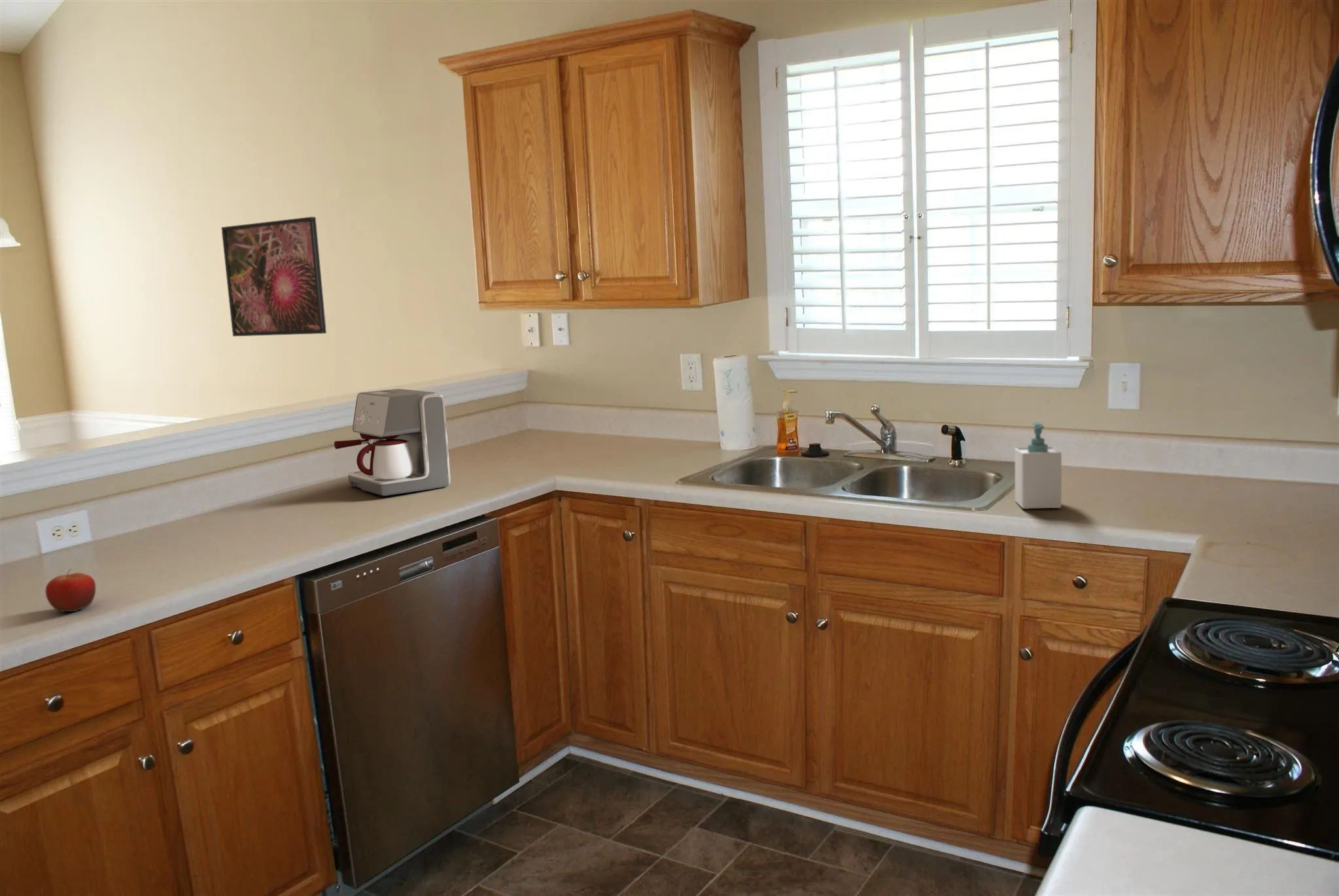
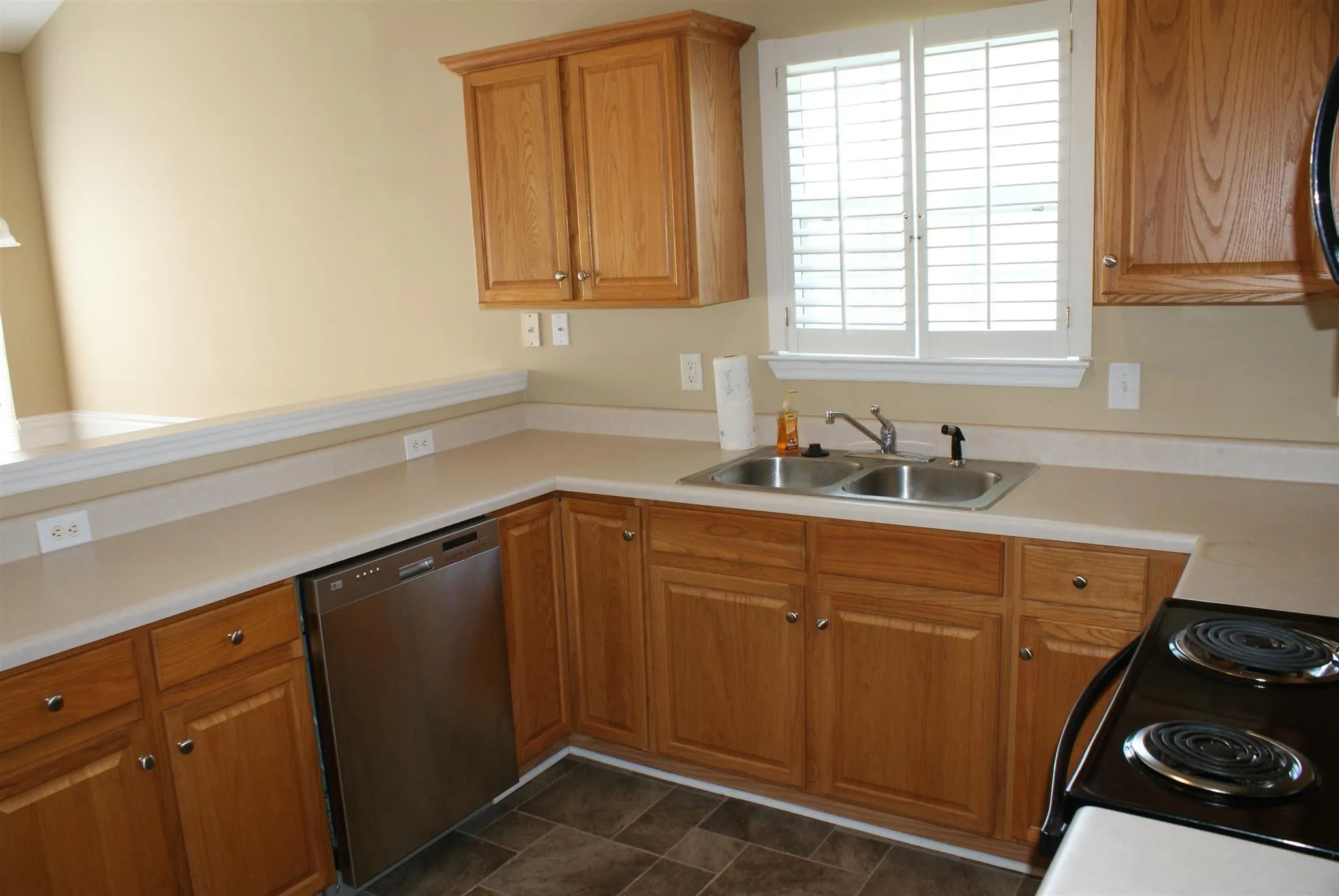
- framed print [220,216,327,337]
- soap bottle [1015,421,1062,509]
- coffee maker [334,388,451,496]
- fruit [44,568,96,613]
